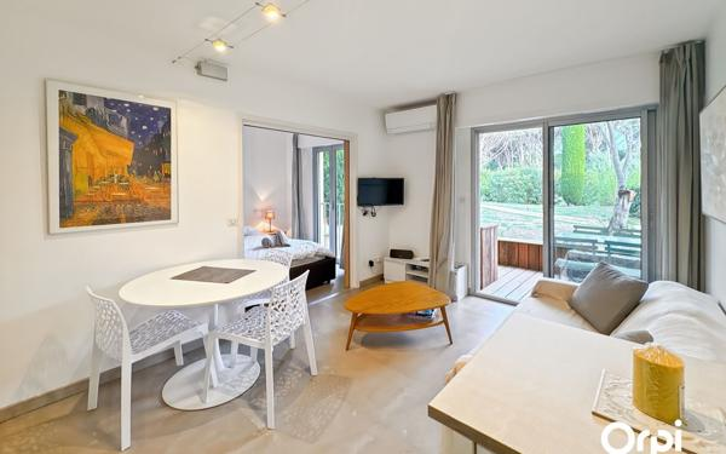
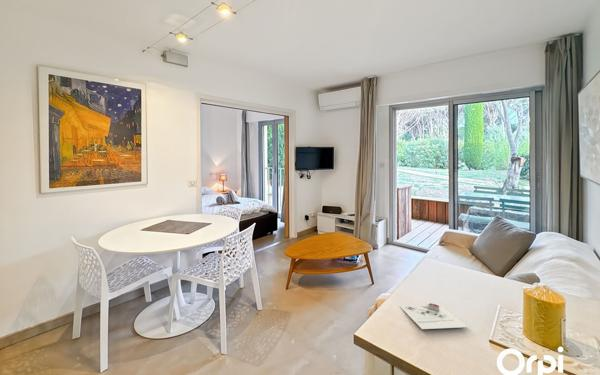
+ architectural model [398,302,469,330]
